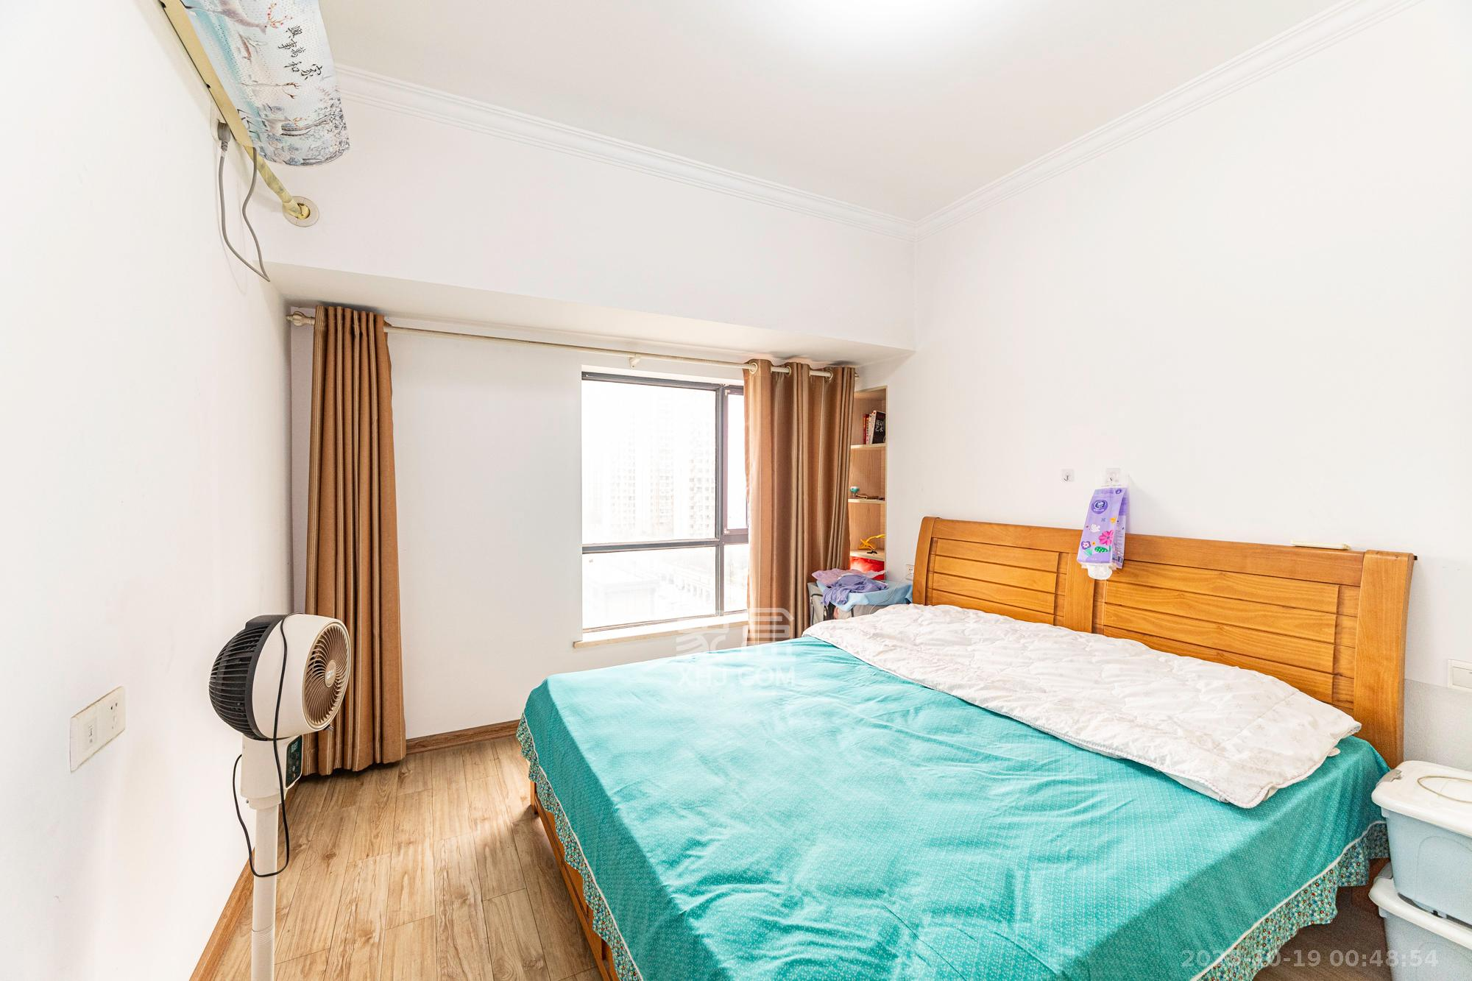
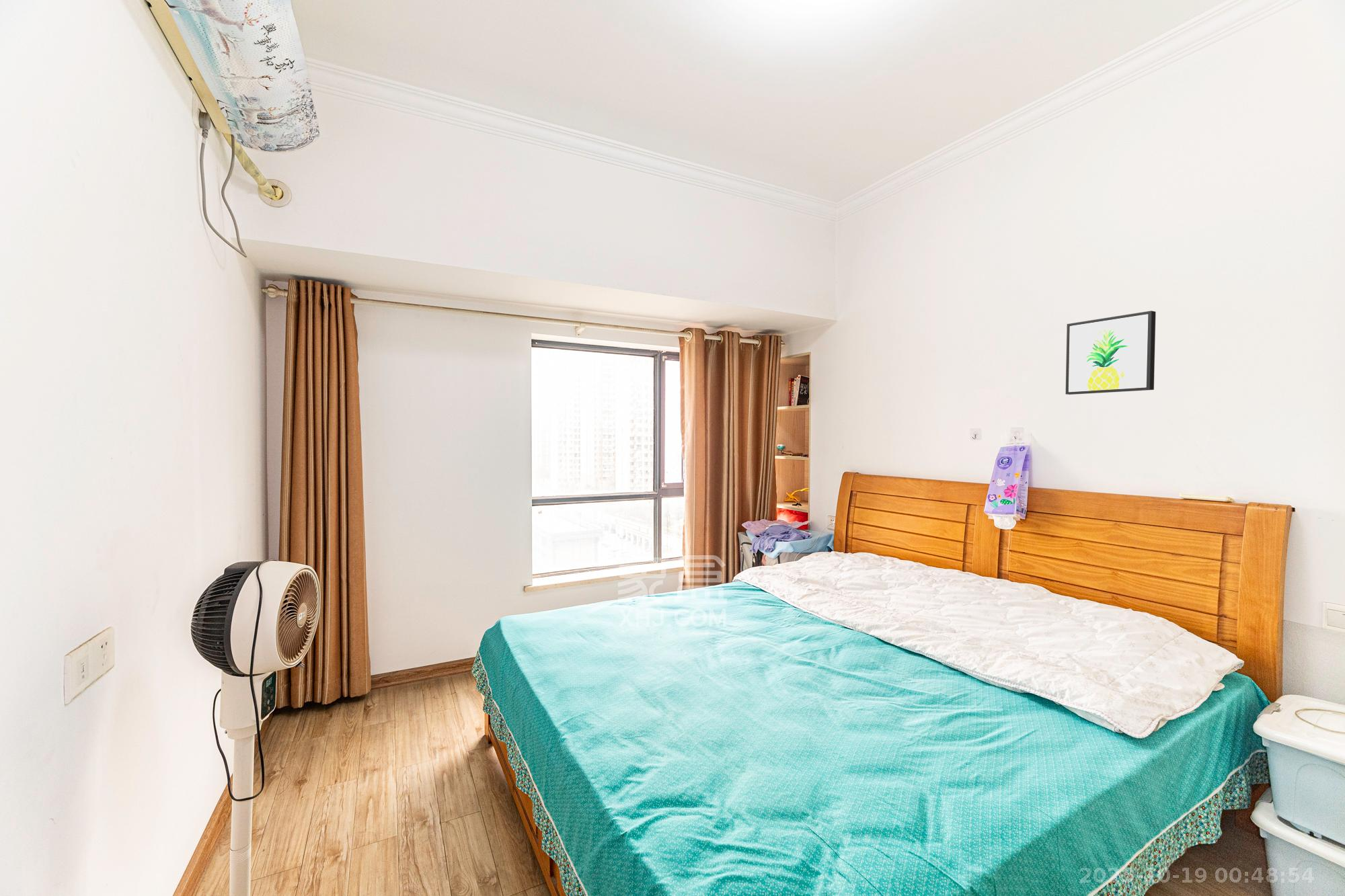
+ wall art [1065,310,1157,395]
